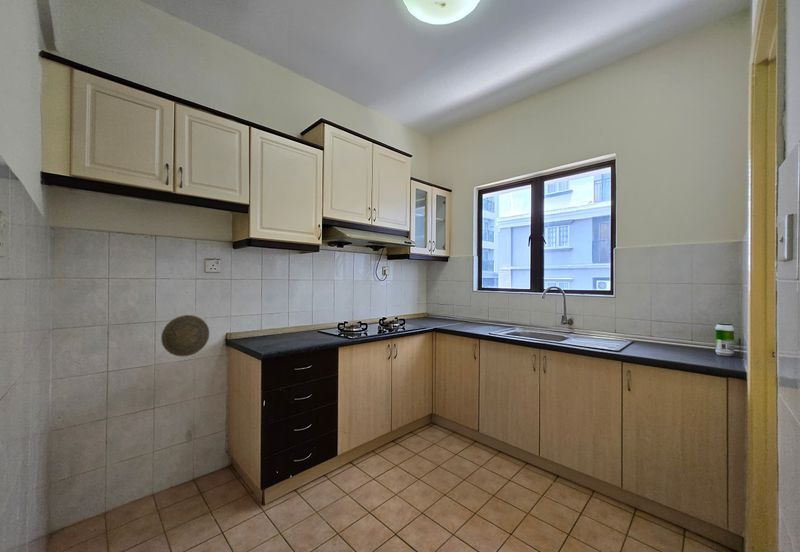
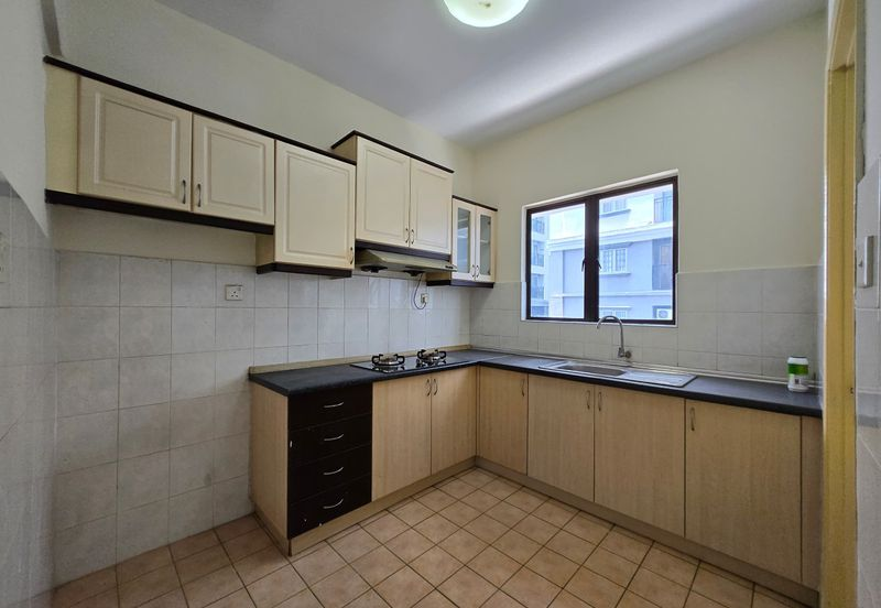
- decorative plate [160,314,210,358]
